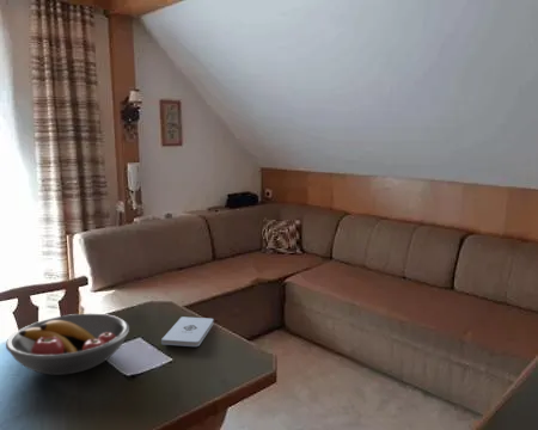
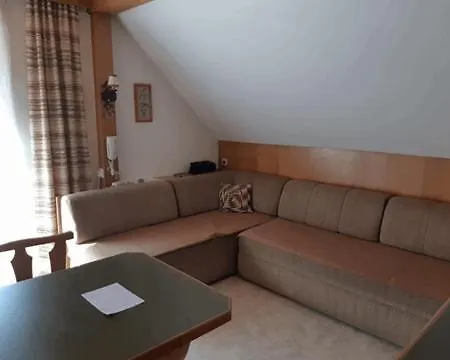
- fruit bowl [5,313,130,376]
- notepad [160,315,215,348]
